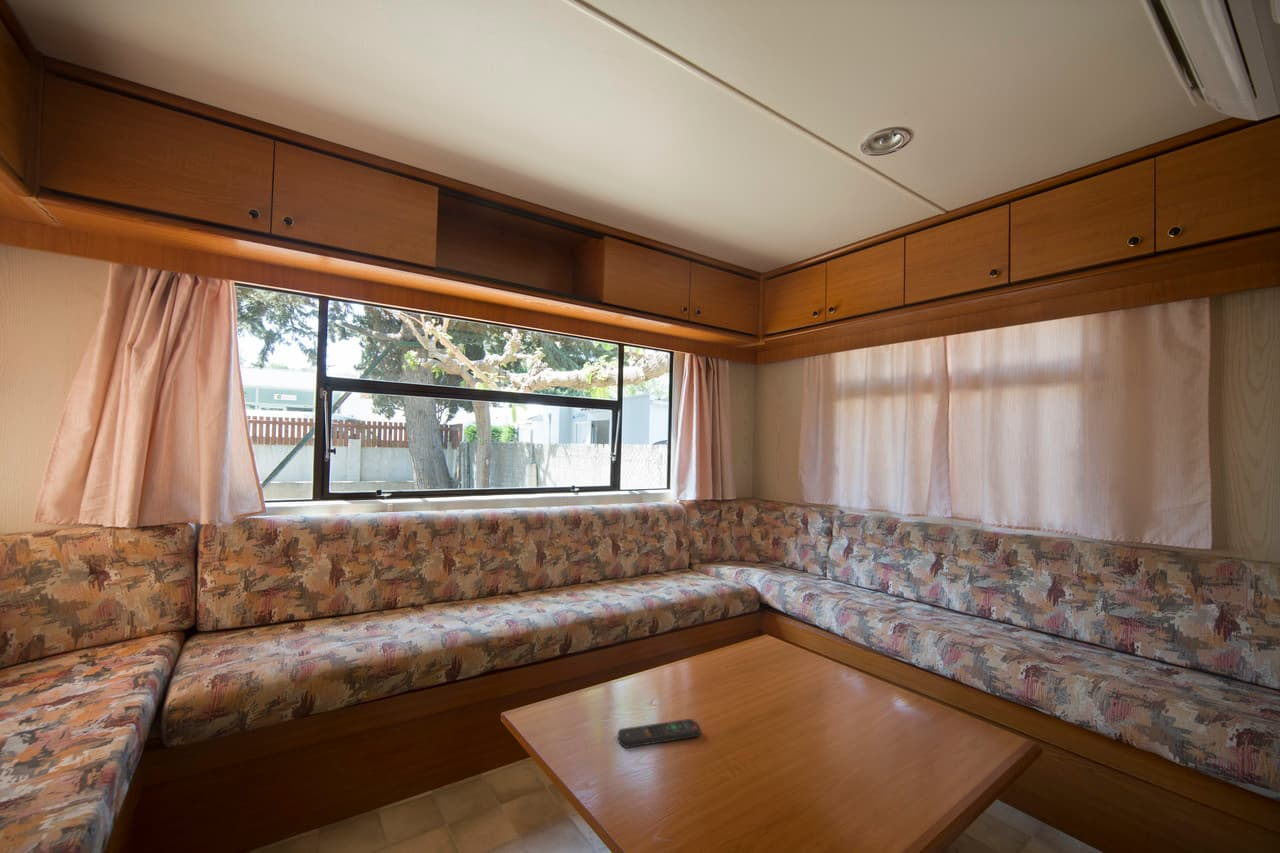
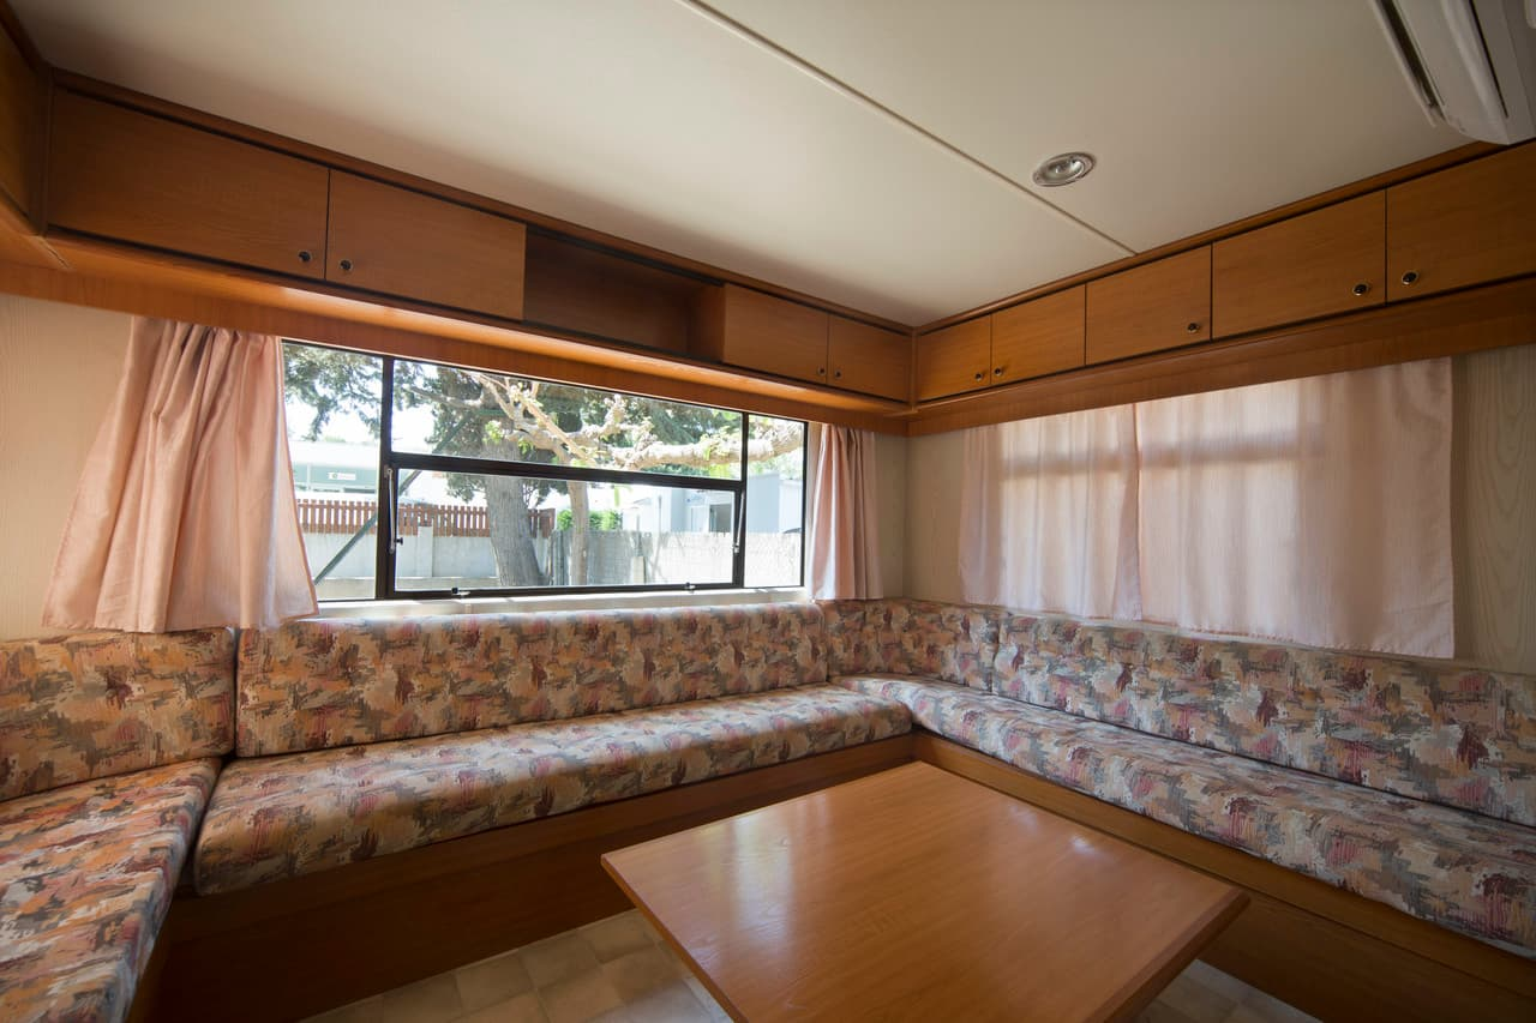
- remote control [617,718,701,749]
